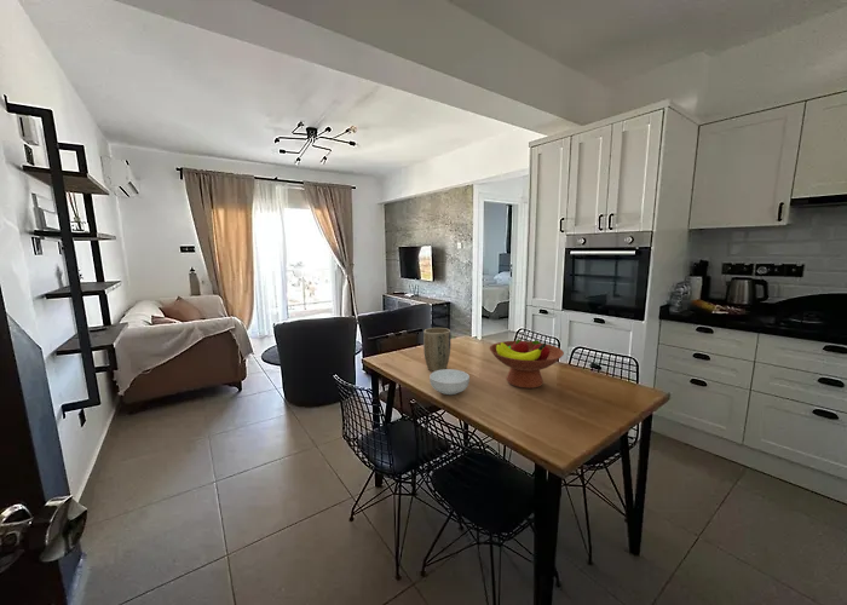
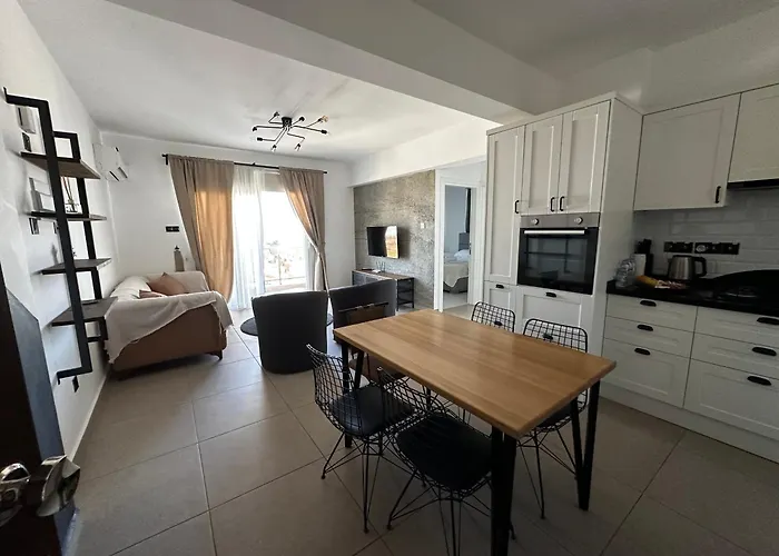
- cereal bowl [428,368,471,396]
- fruit bowl [489,338,565,390]
- plant pot [422,327,453,373]
